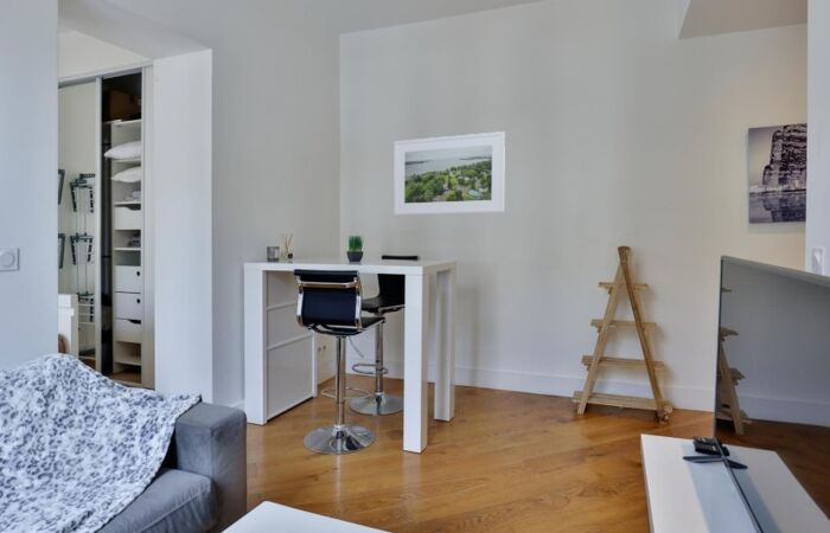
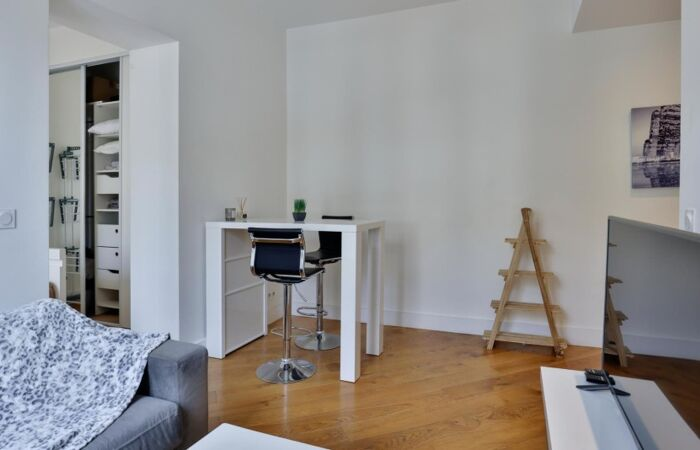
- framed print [392,130,506,216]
